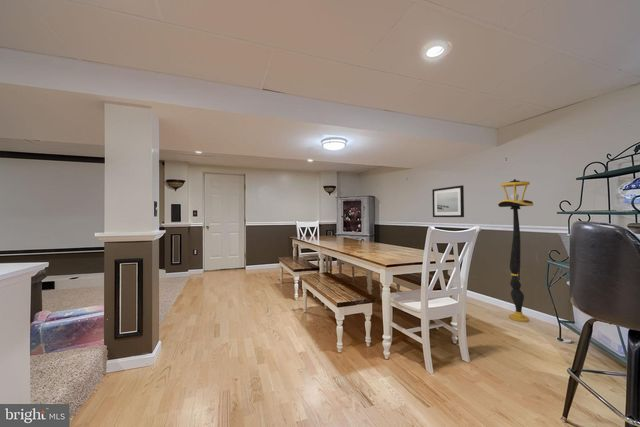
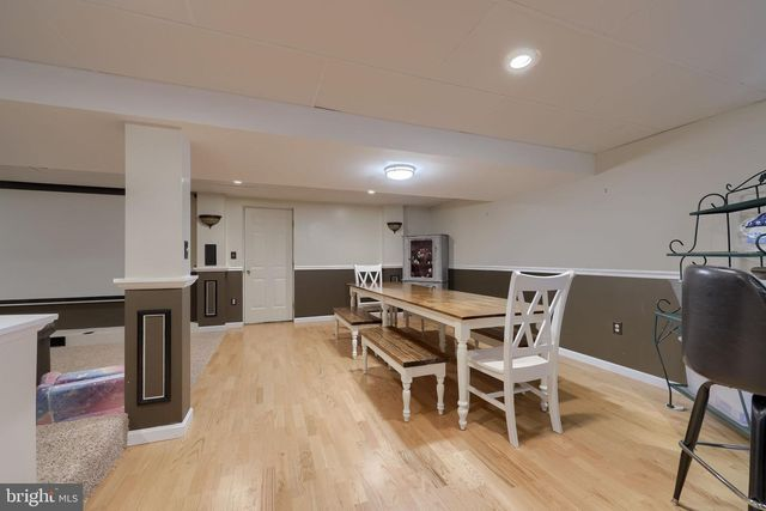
- floor lamp [497,178,534,323]
- wall art [431,184,465,218]
